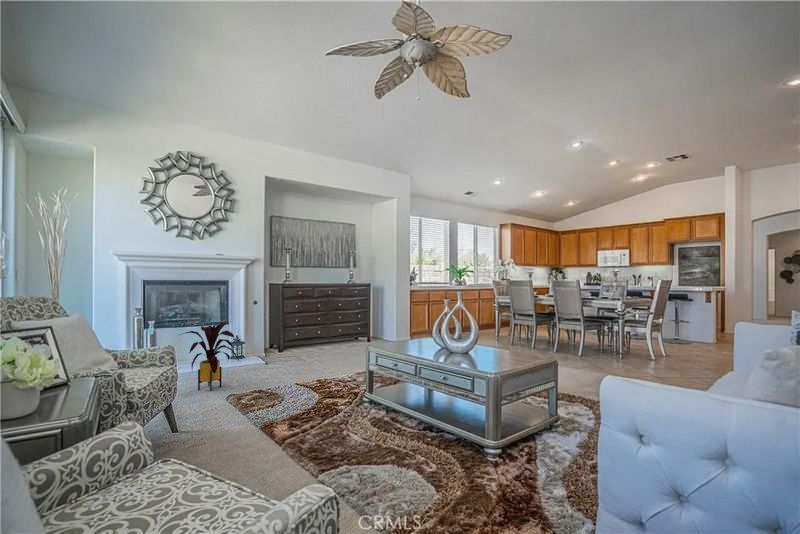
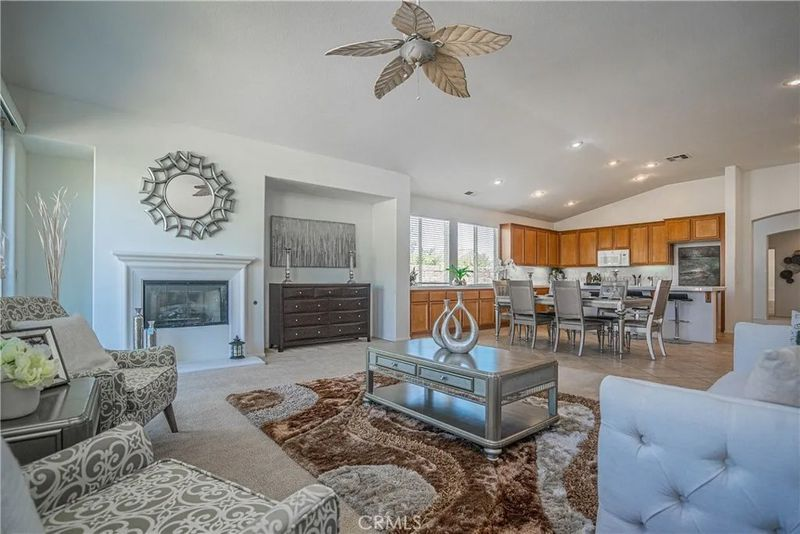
- house plant [179,321,240,392]
